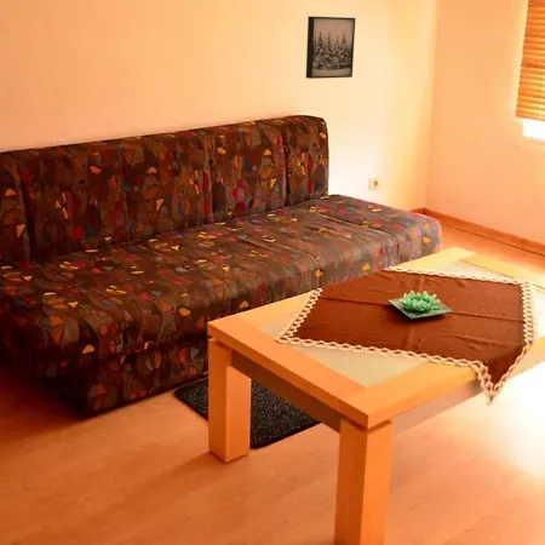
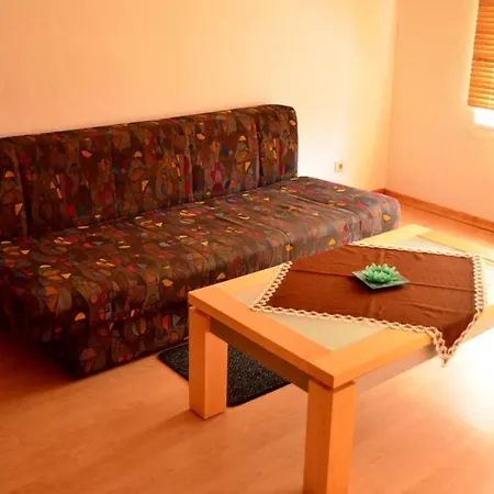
- wall art [305,16,356,80]
